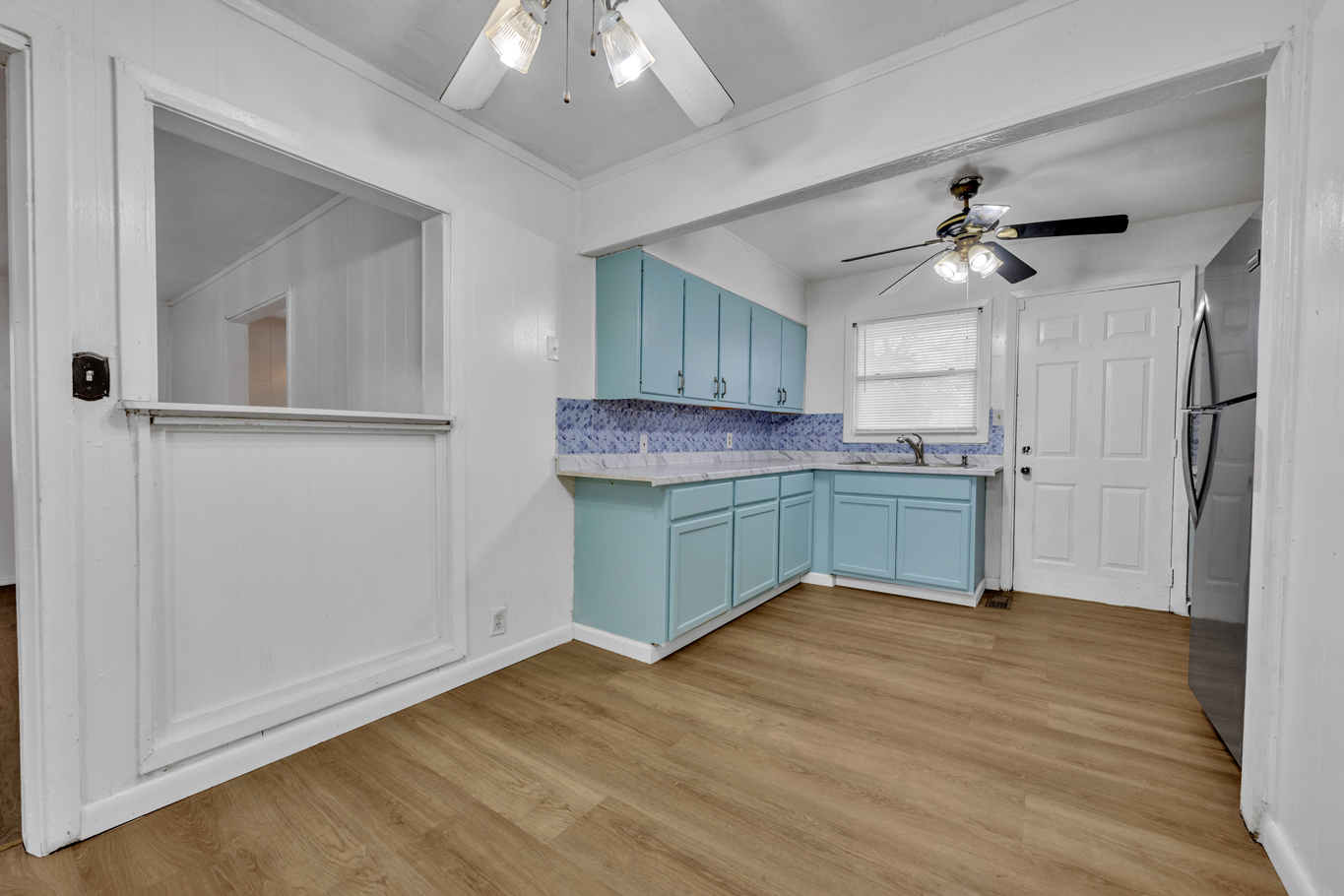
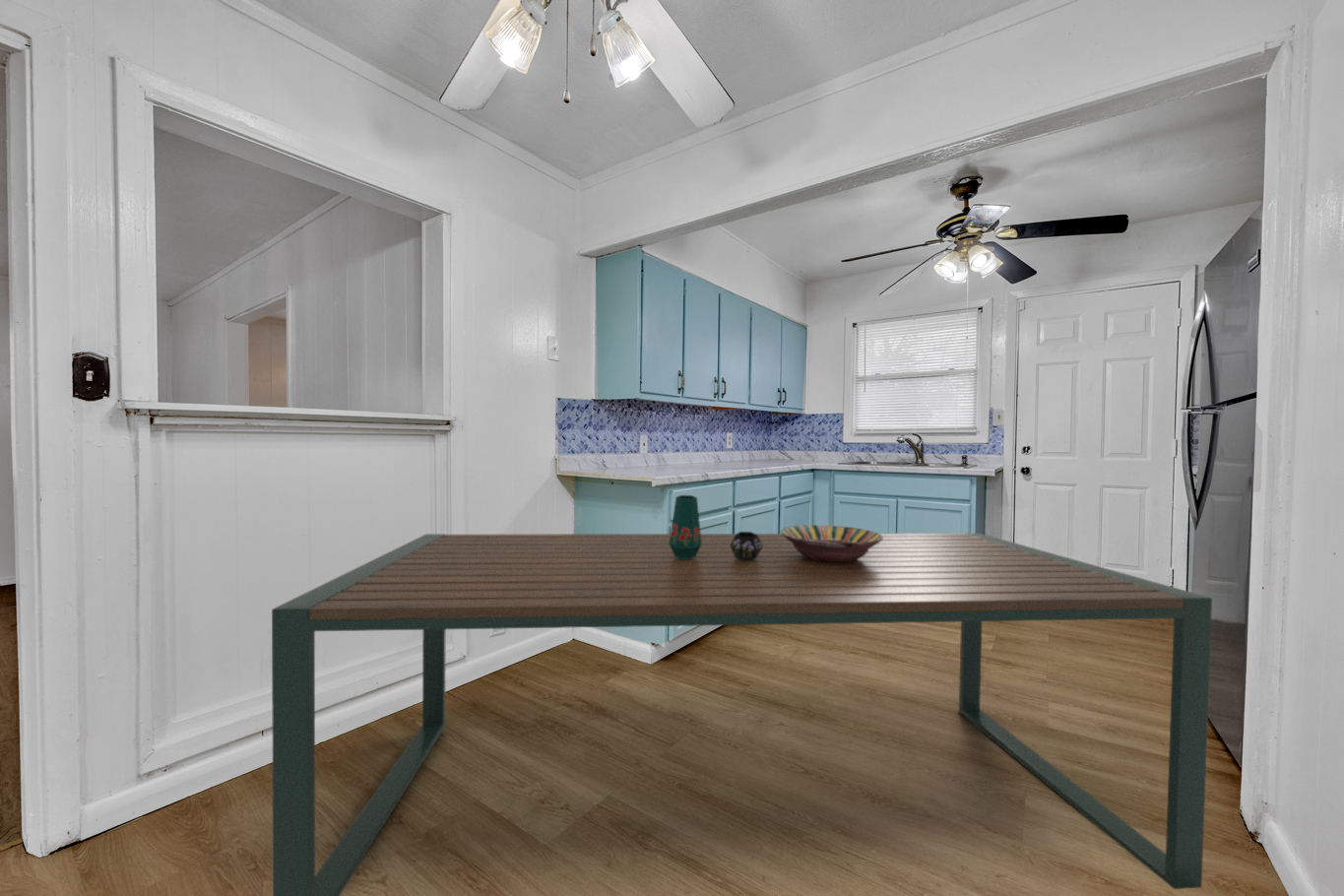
+ dining table [271,533,1213,896]
+ serving bowl [780,524,883,563]
+ vase [670,494,763,561]
